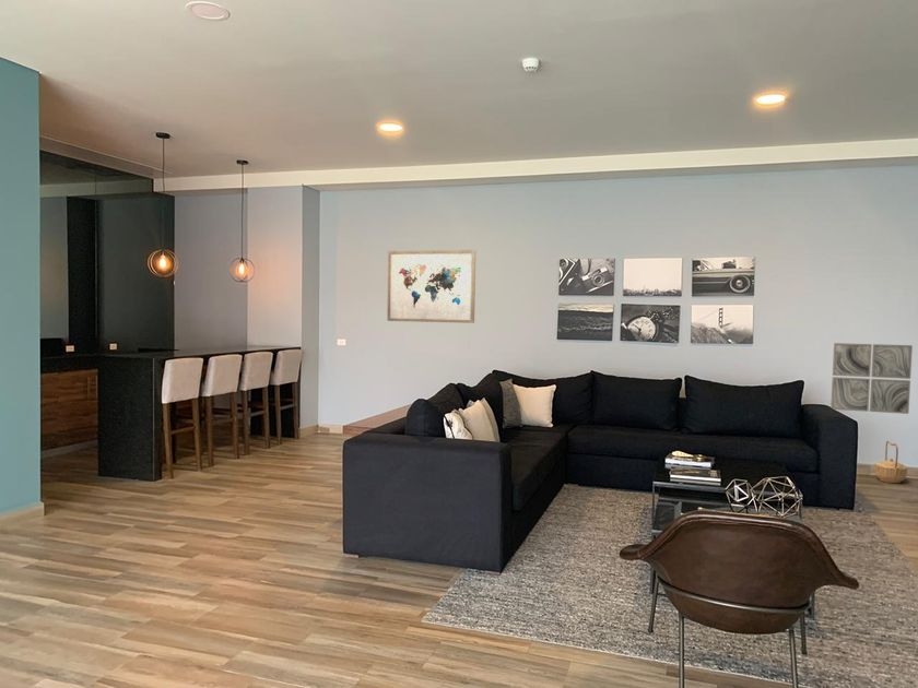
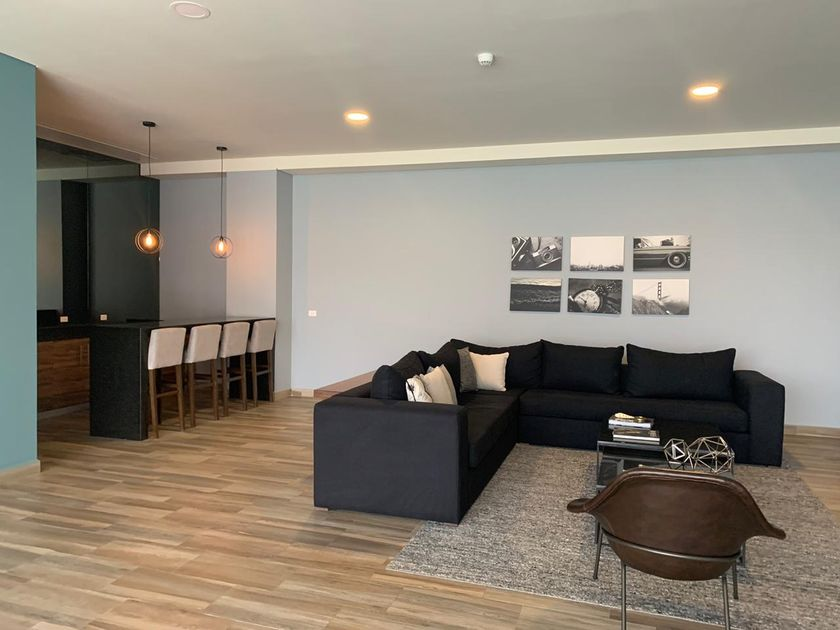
- wall art [386,249,476,324]
- wall art [829,342,914,415]
- basket [873,440,908,485]
